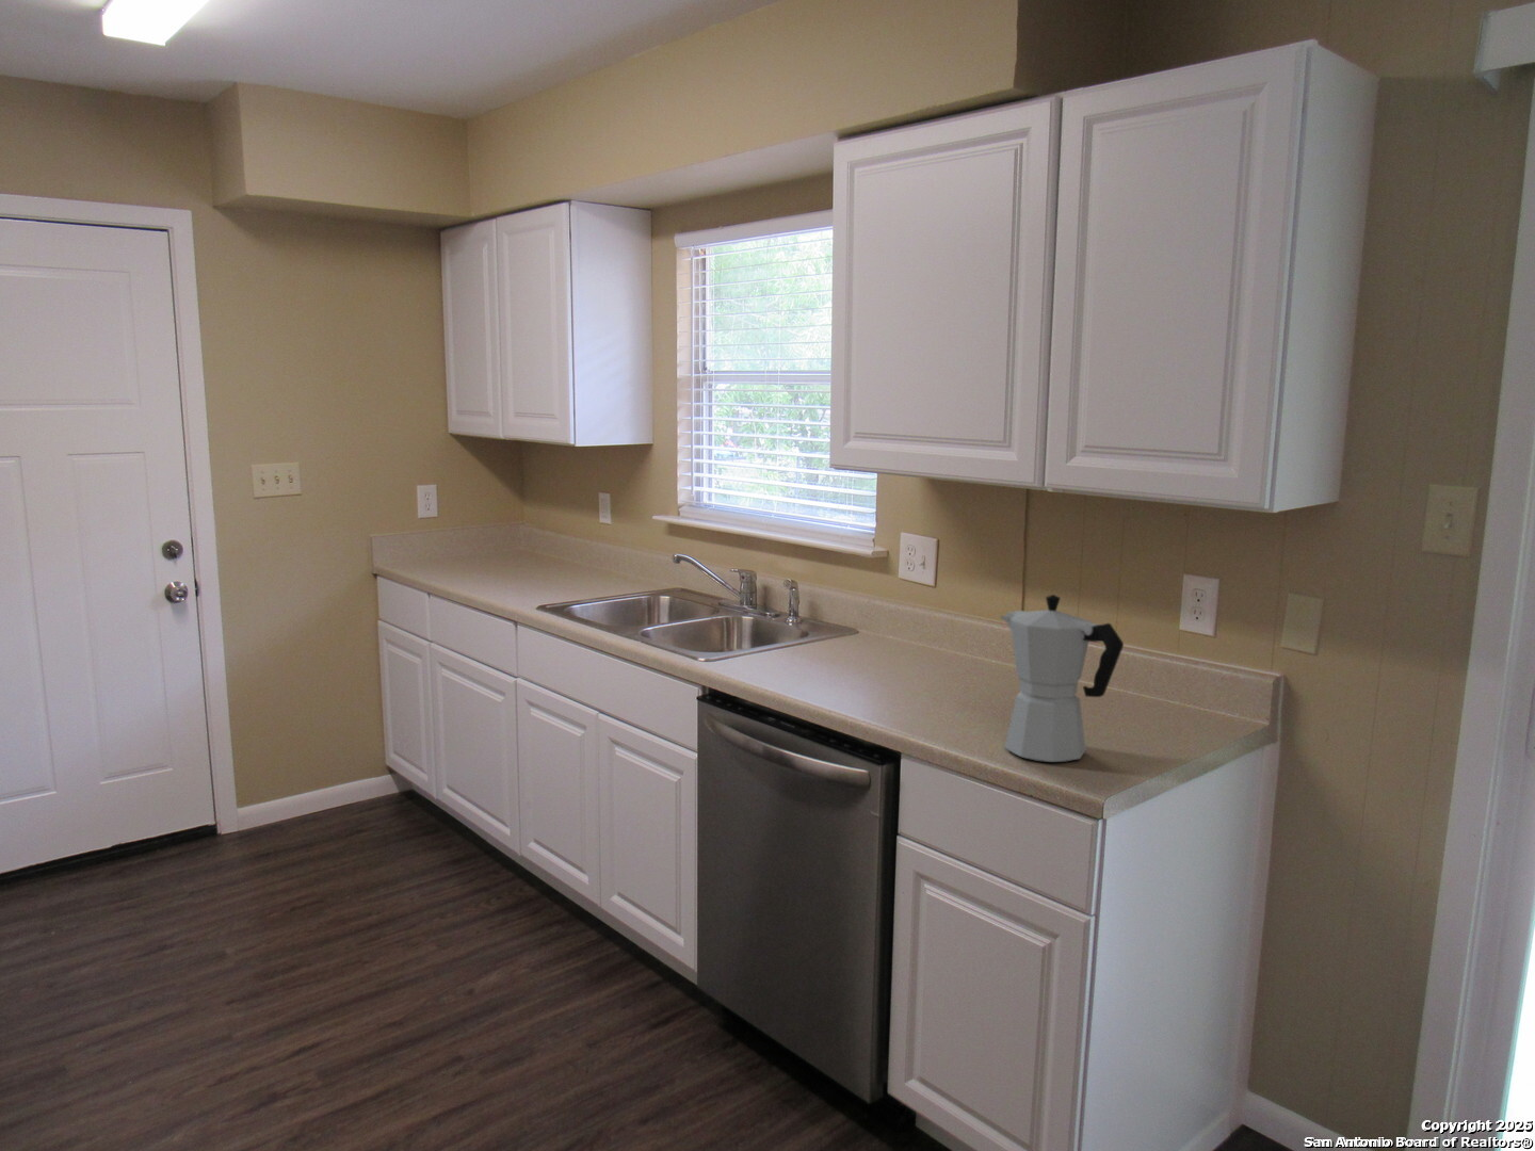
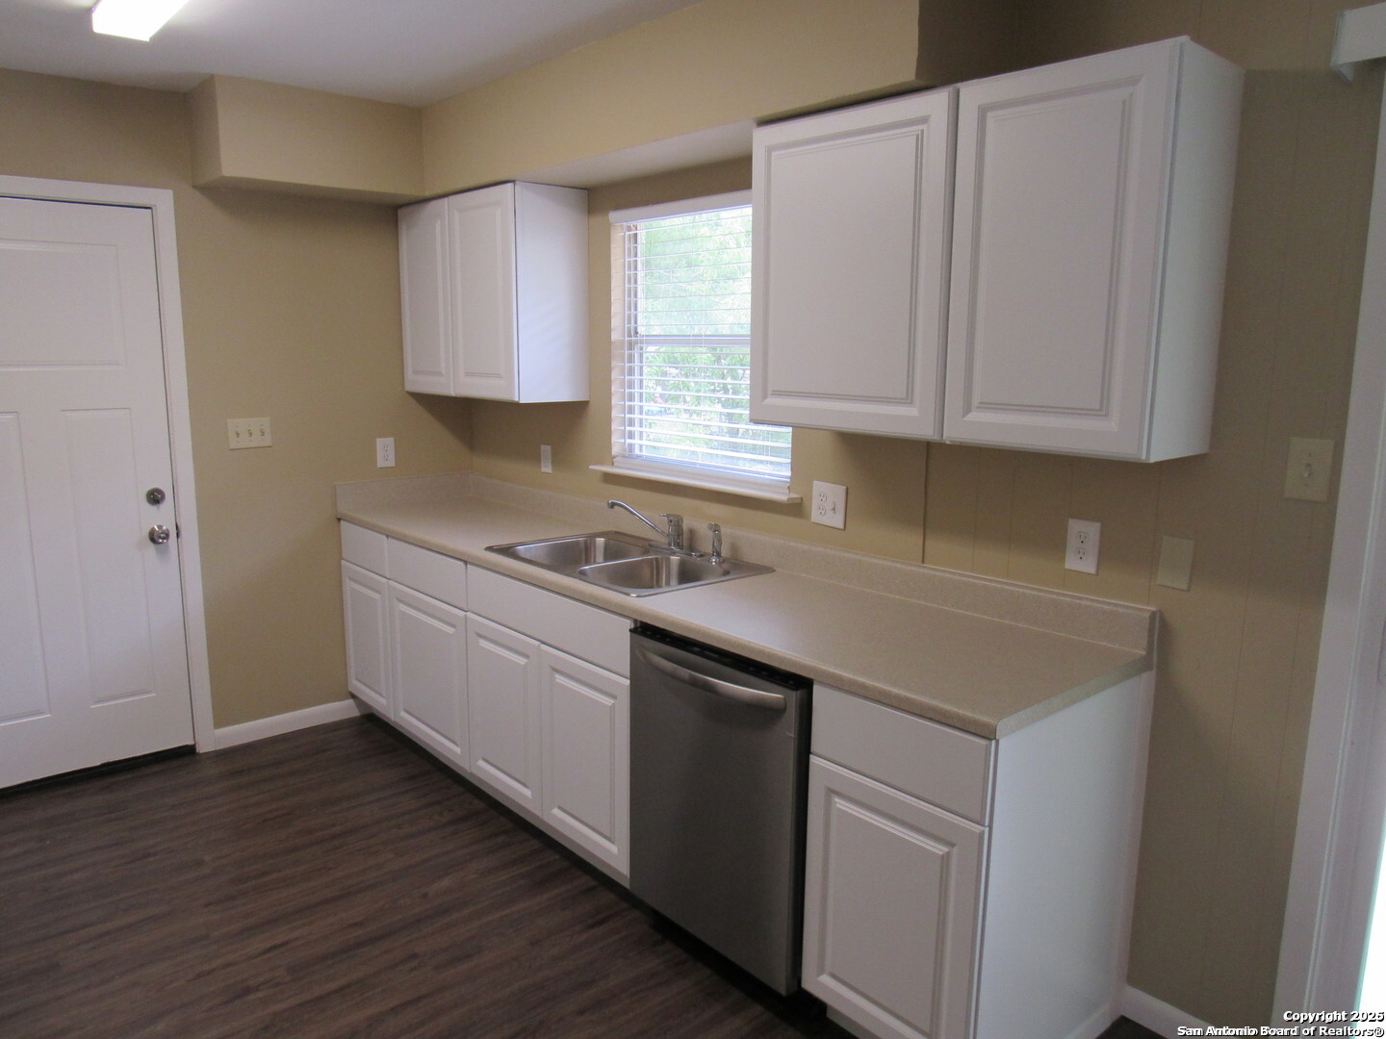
- moka pot [1000,594,1124,763]
